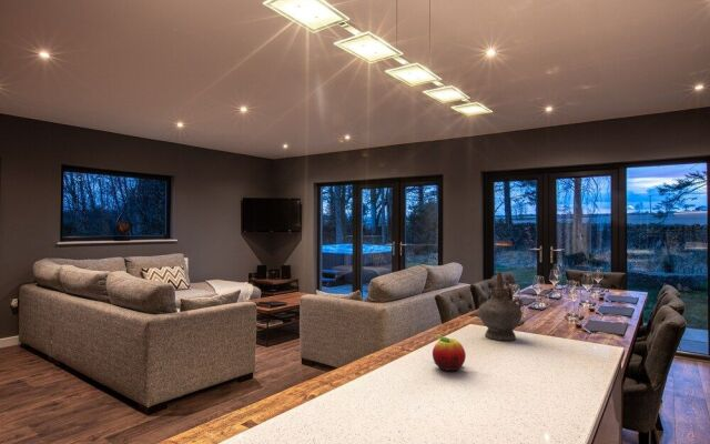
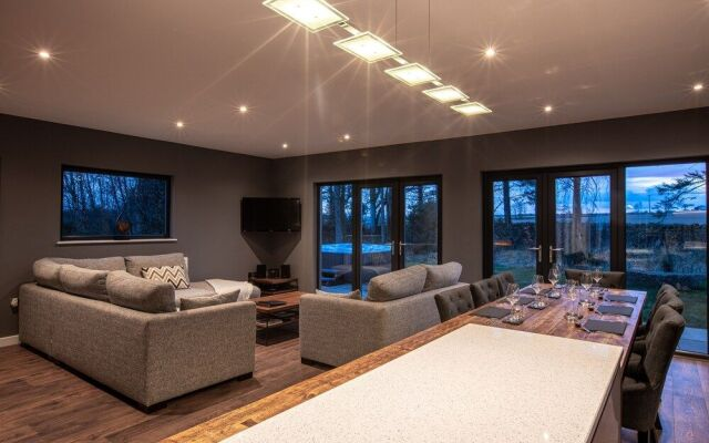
- ceremonial vessel [477,271,524,342]
- fruit [432,335,467,372]
